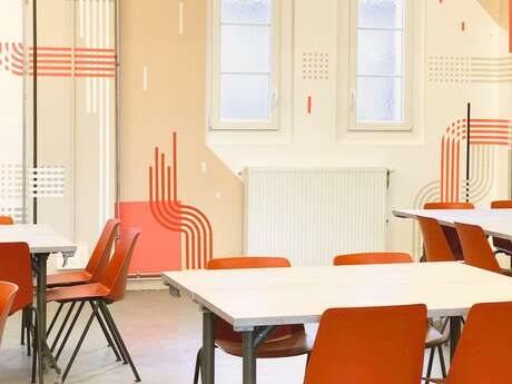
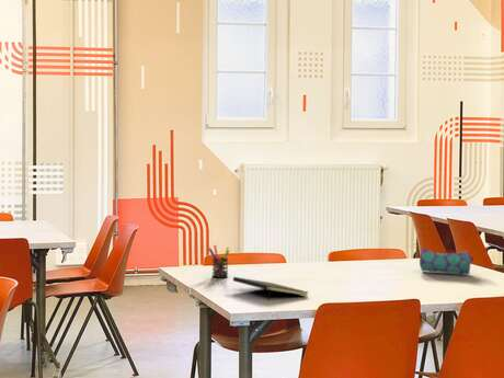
+ pen holder [207,244,230,278]
+ notepad [232,276,309,301]
+ pencil case [419,247,474,276]
